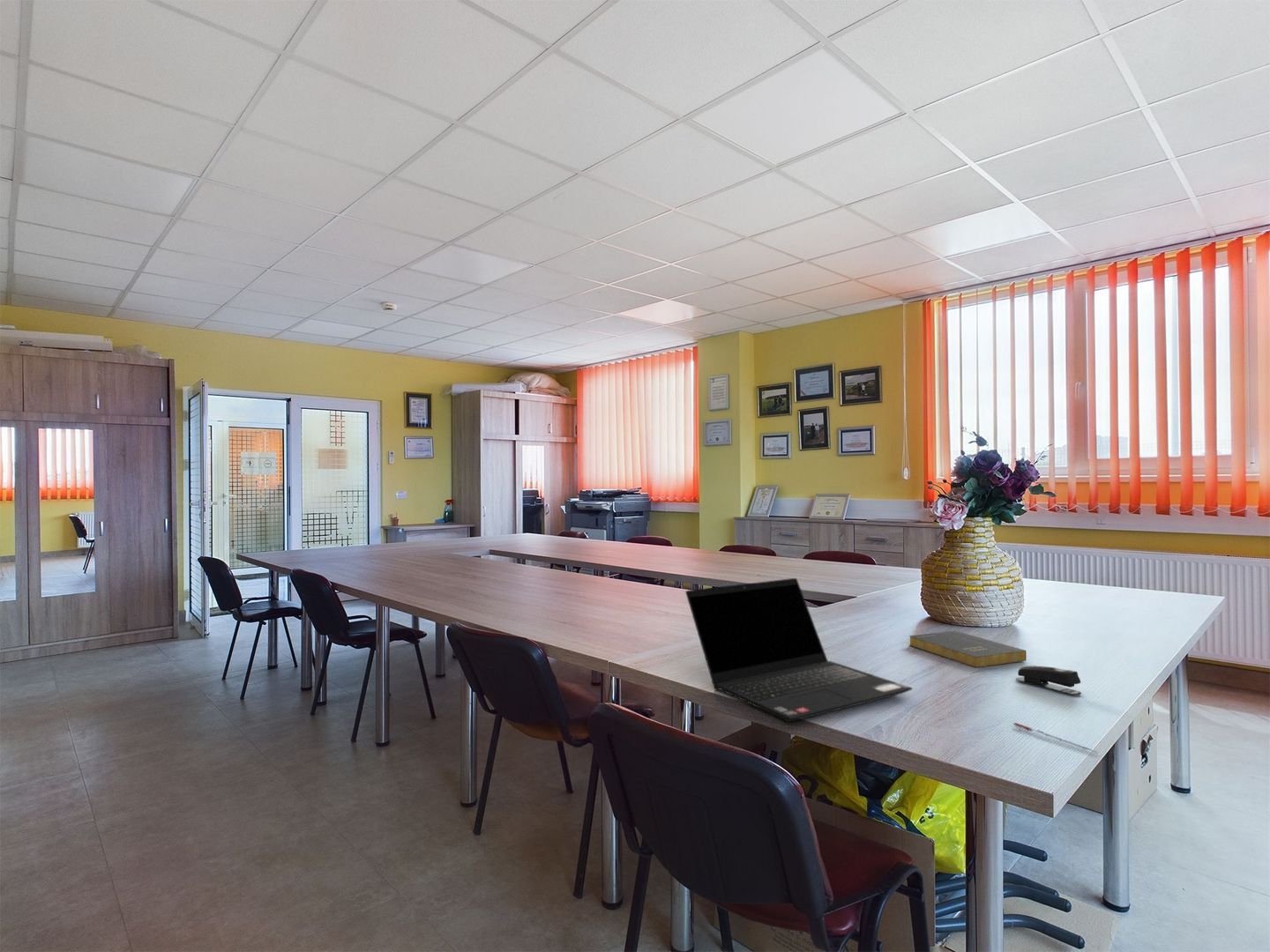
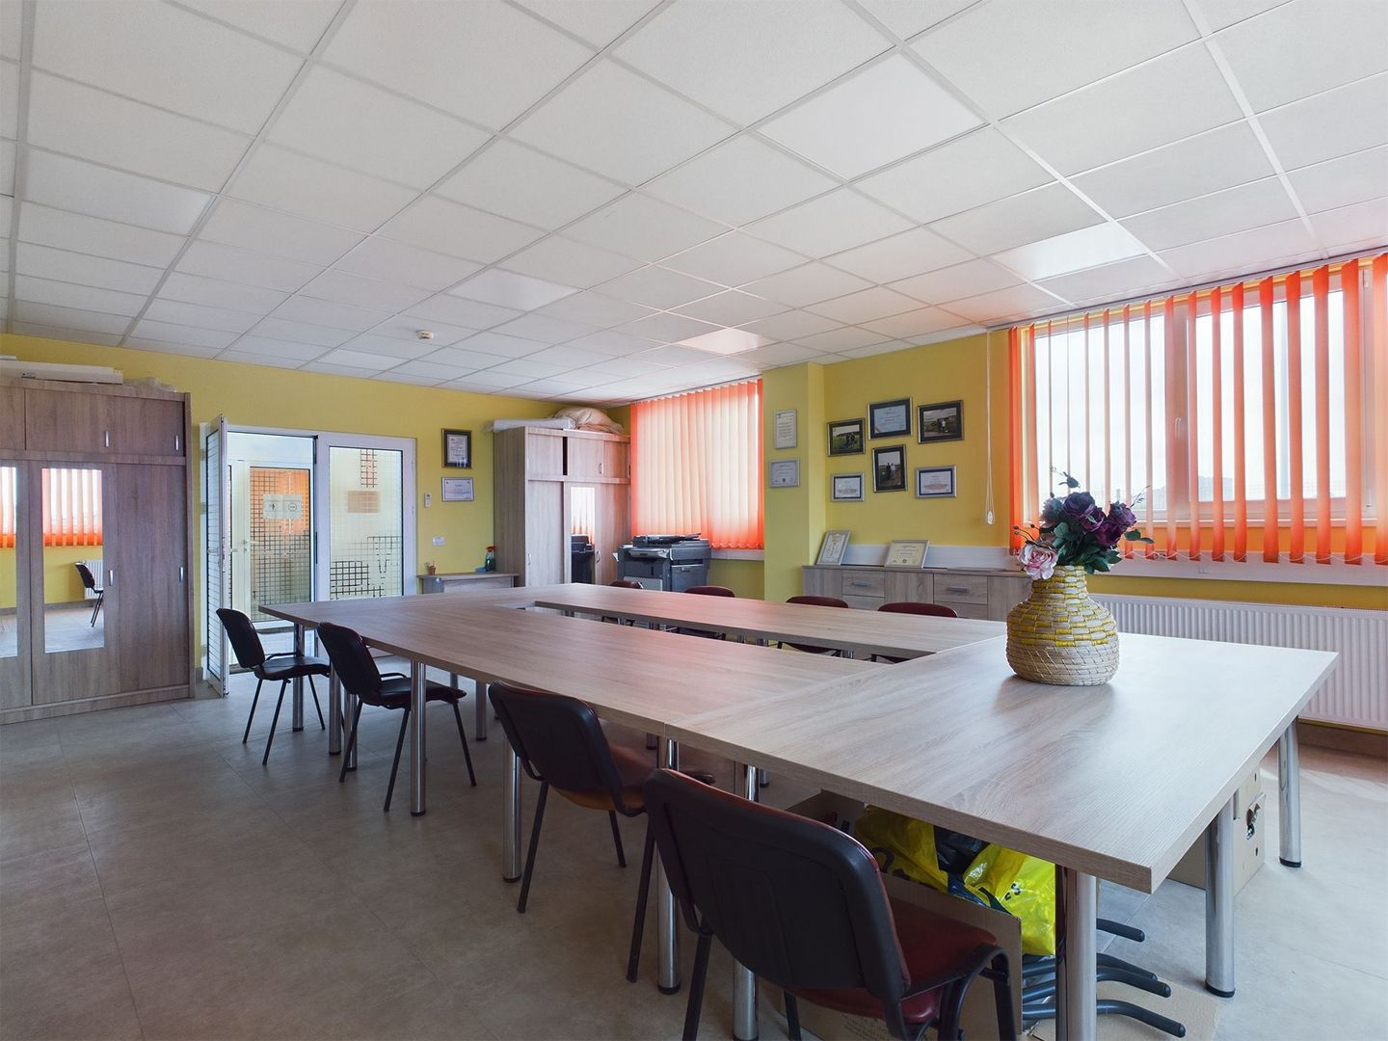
- laptop computer [684,577,914,723]
- stapler [1014,665,1082,696]
- pen [1012,722,1099,754]
- book [908,629,1027,668]
